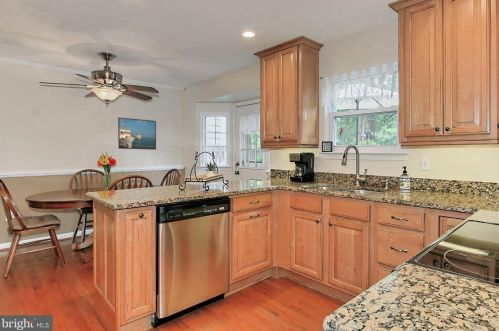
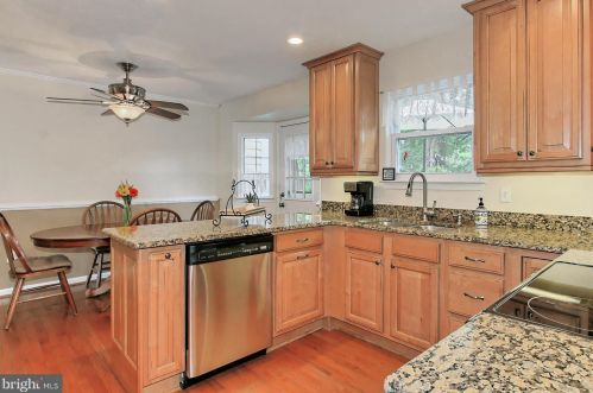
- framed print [117,116,157,151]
